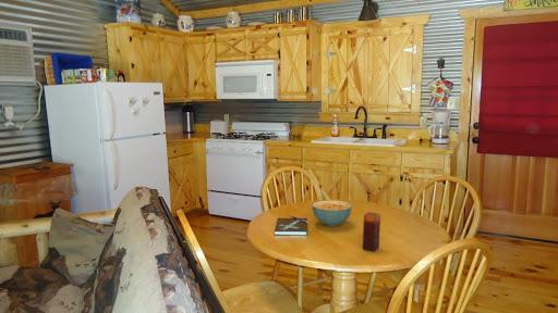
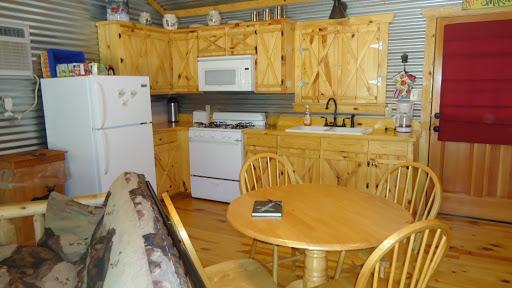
- cereal bowl [312,199,353,227]
- candle [362,211,381,252]
